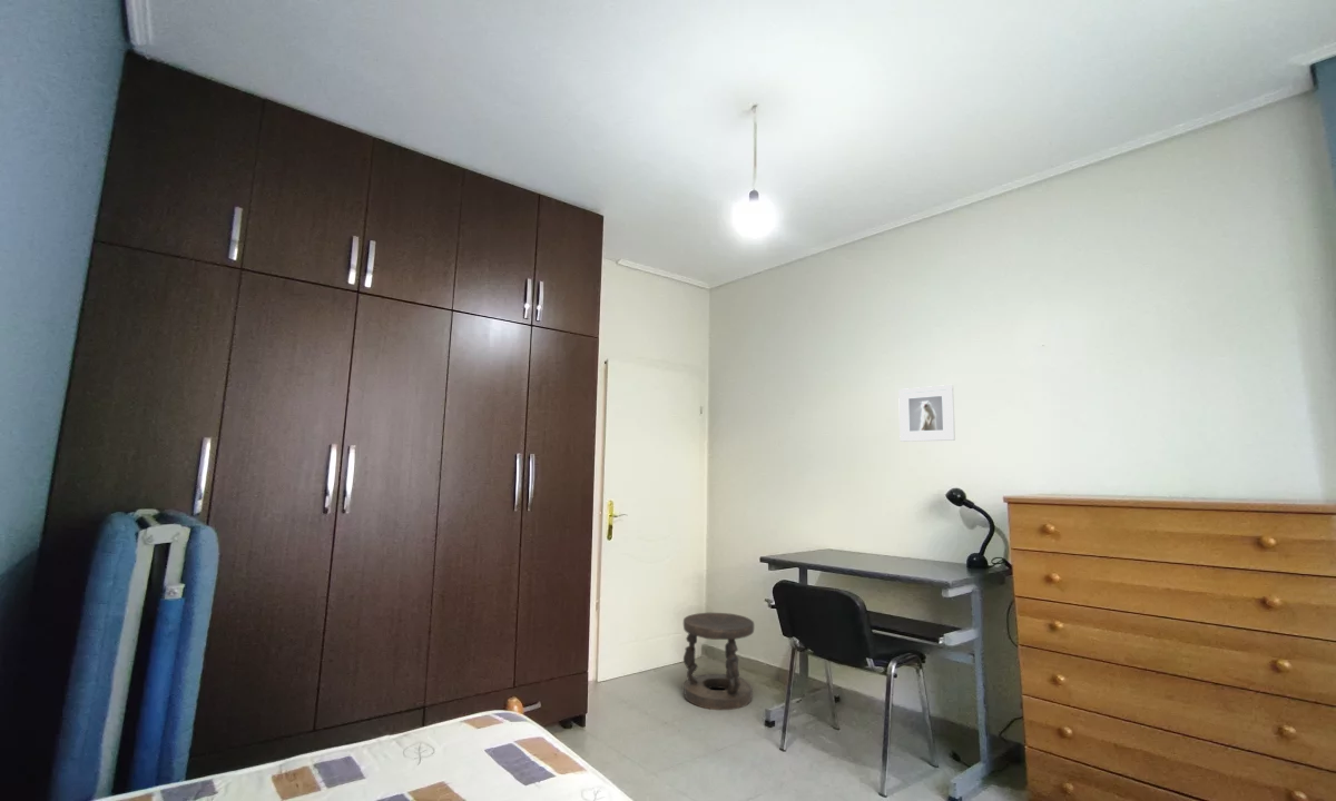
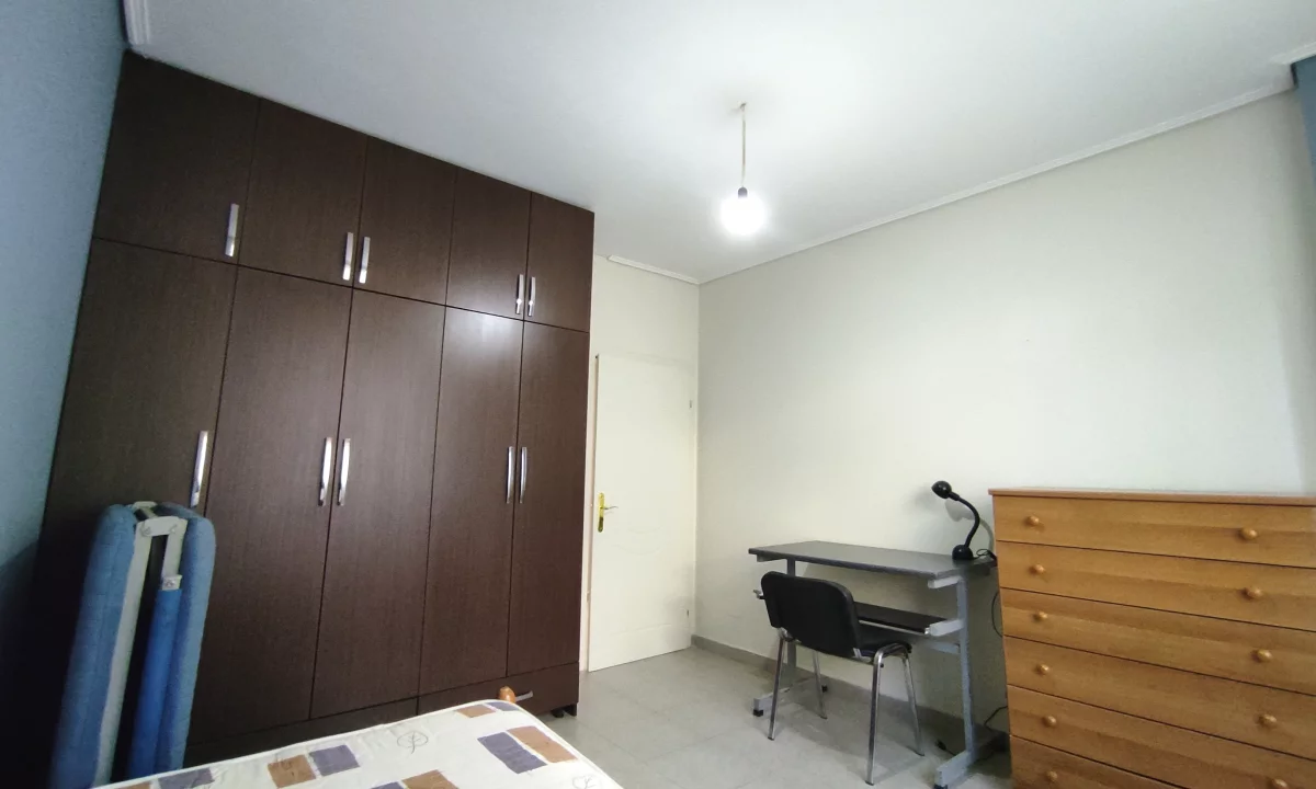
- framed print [897,384,956,443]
- stool [682,612,755,711]
